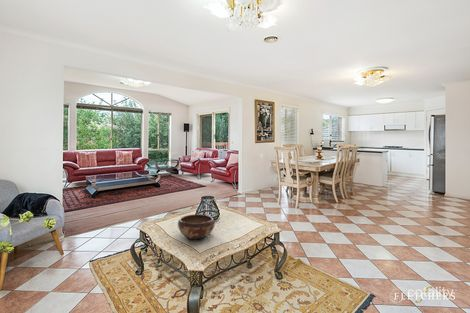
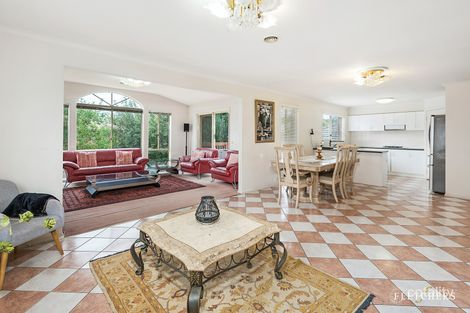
- decorative bowl [177,213,216,240]
